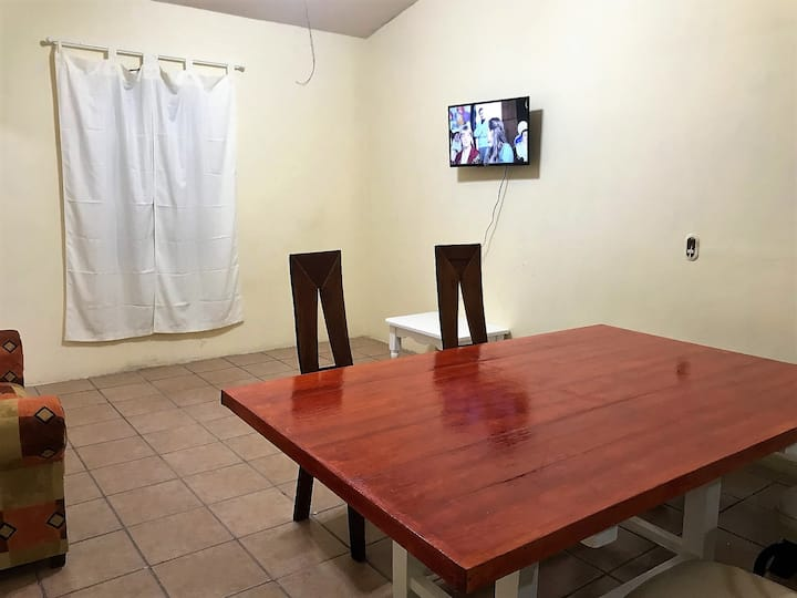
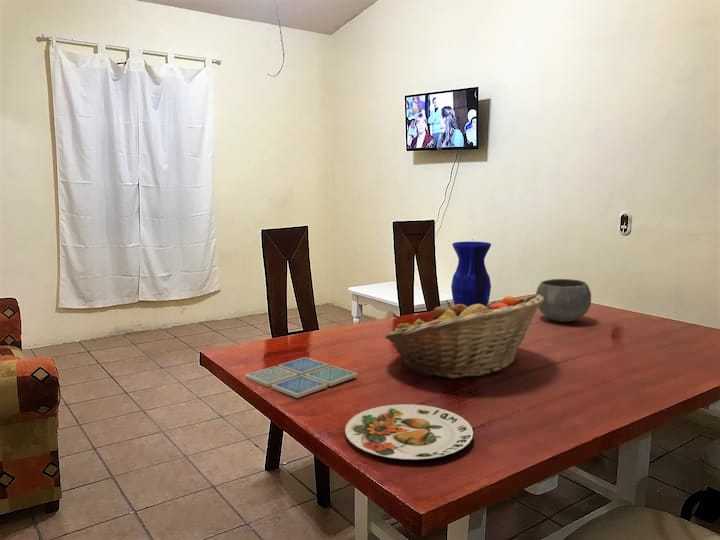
+ vase [450,241,492,308]
+ bowl [535,278,592,323]
+ drink coaster [244,356,358,399]
+ fruit basket [384,294,544,380]
+ plate [344,403,474,461]
